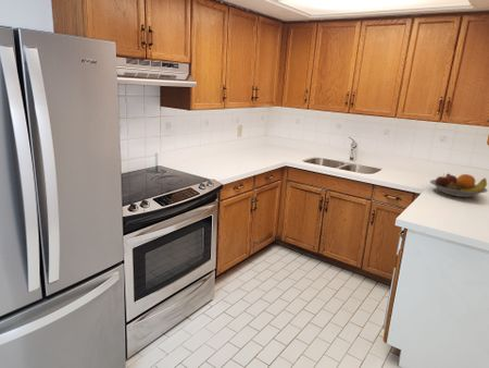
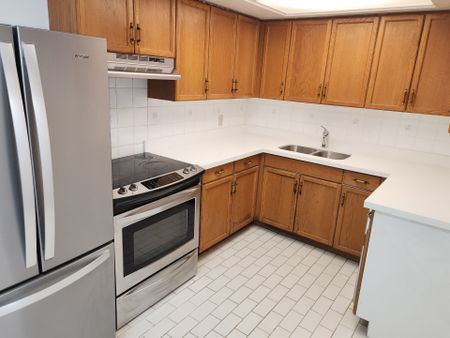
- fruit bowl [429,172,489,198]
